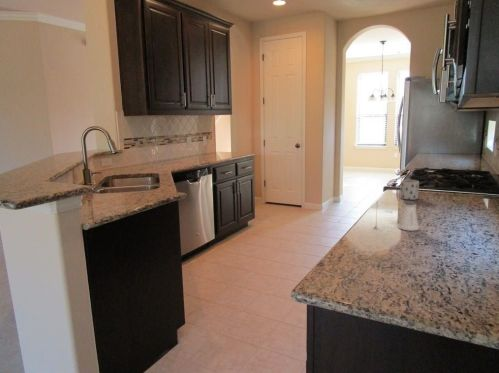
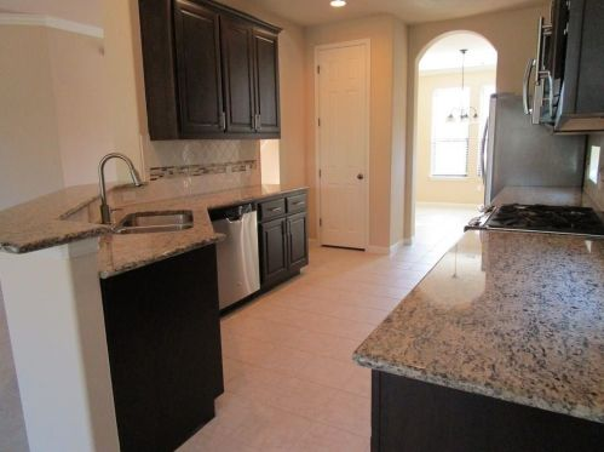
- mug [399,179,420,201]
- saltshaker [397,200,420,232]
